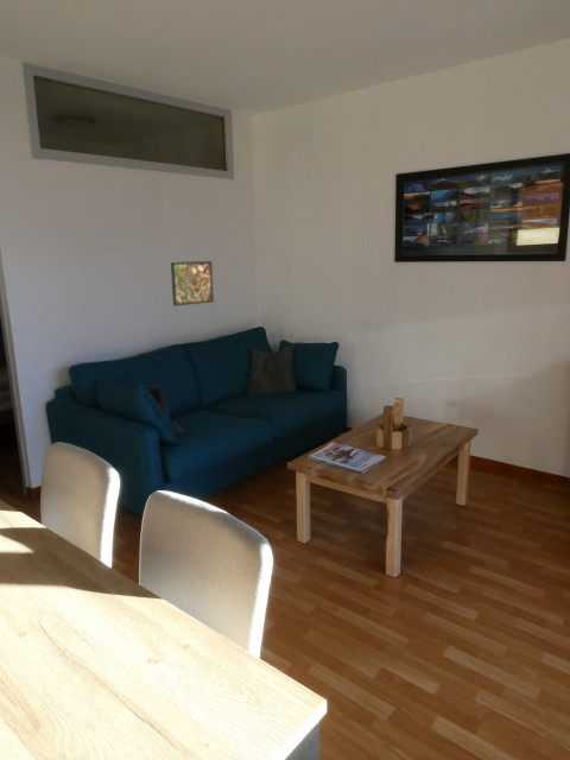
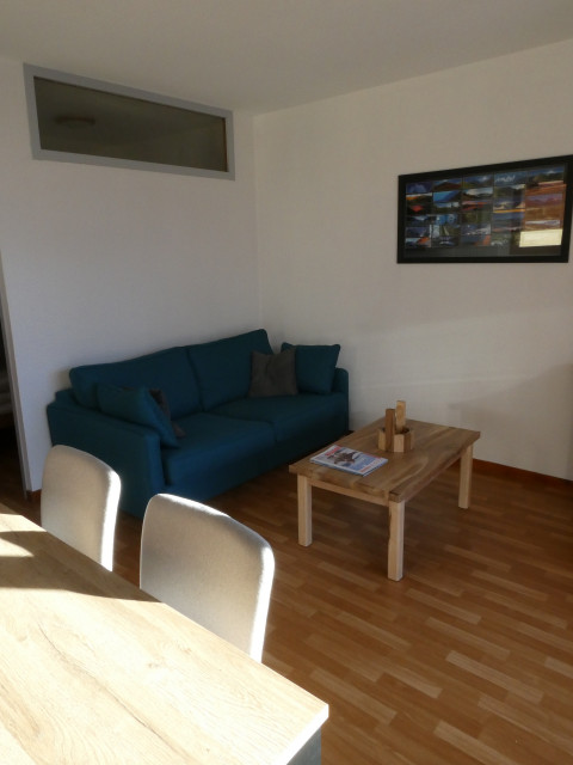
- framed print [170,260,215,308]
